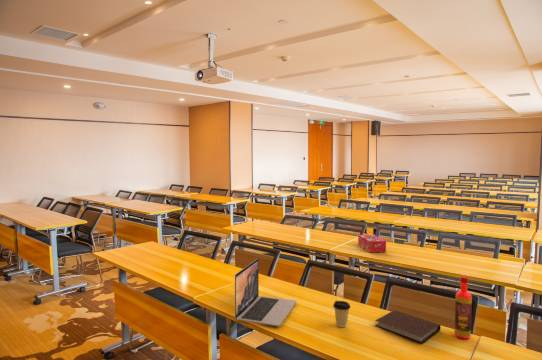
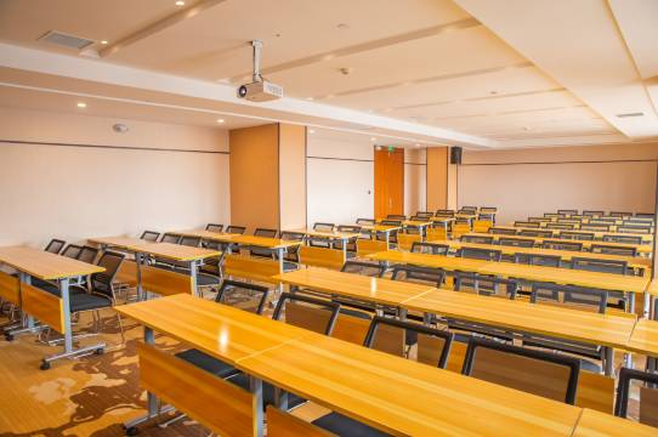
- tissue box [357,234,387,253]
- bottle [454,274,473,340]
- coffee cup [332,300,351,328]
- laptop [234,258,297,327]
- notebook [375,309,441,344]
